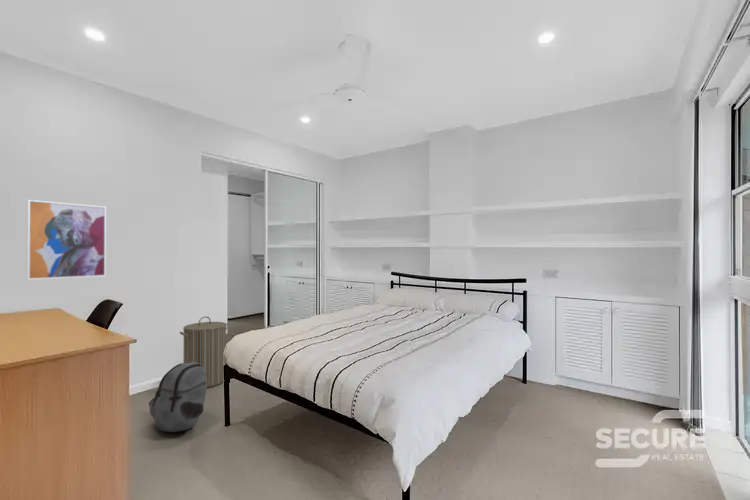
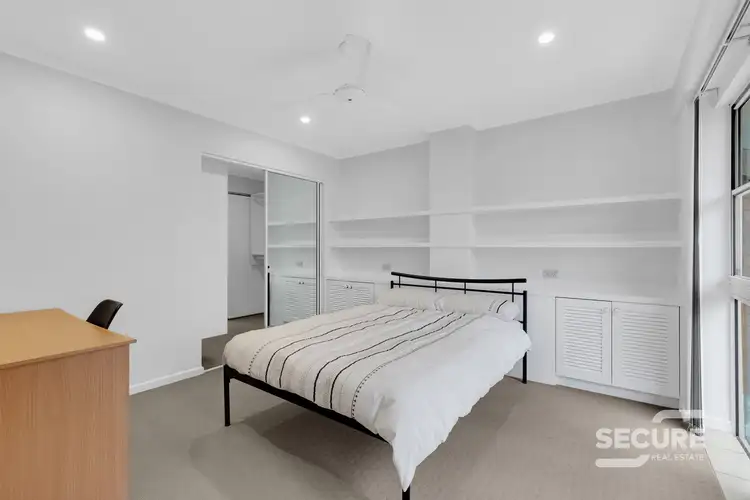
- wall art [26,199,107,281]
- backpack [148,362,208,433]
- laundry hamper [179,315,229,388]
